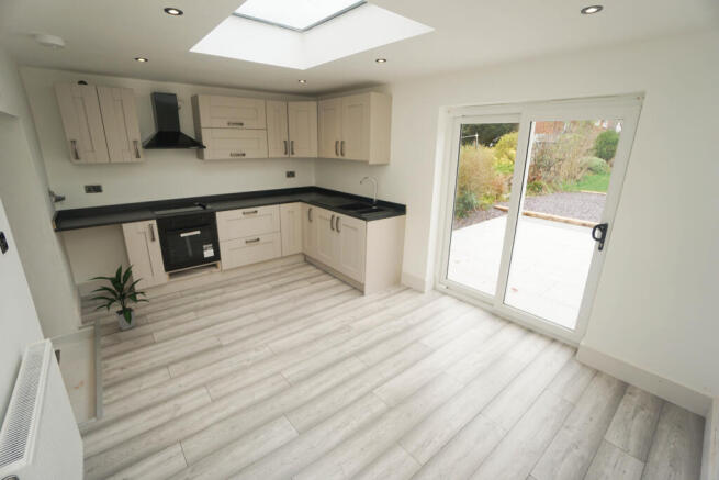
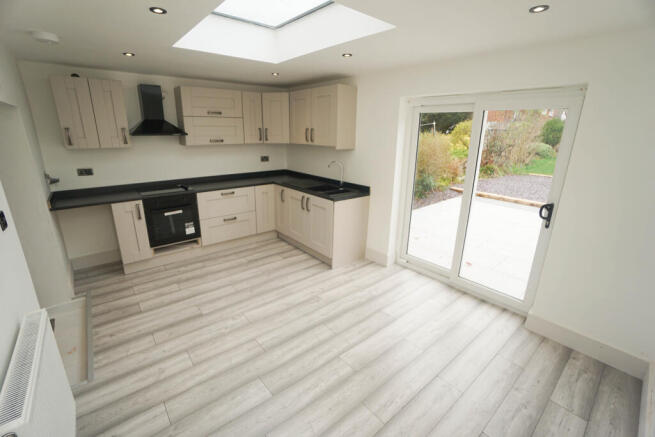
- indoor plant [85,261,151,331]
